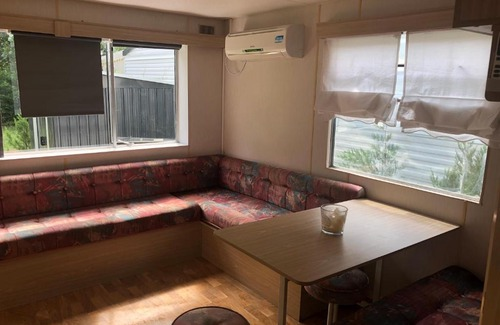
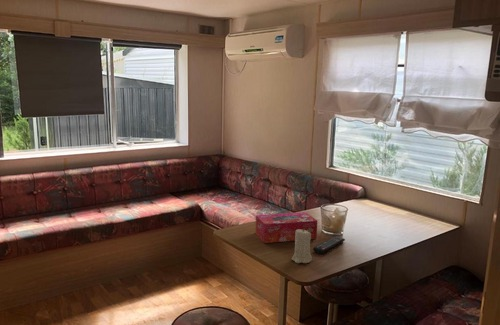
+ remote control [312,236,346,255]
+ candle [291,229,313,264]
+ tissue box [255,211,318,244]
